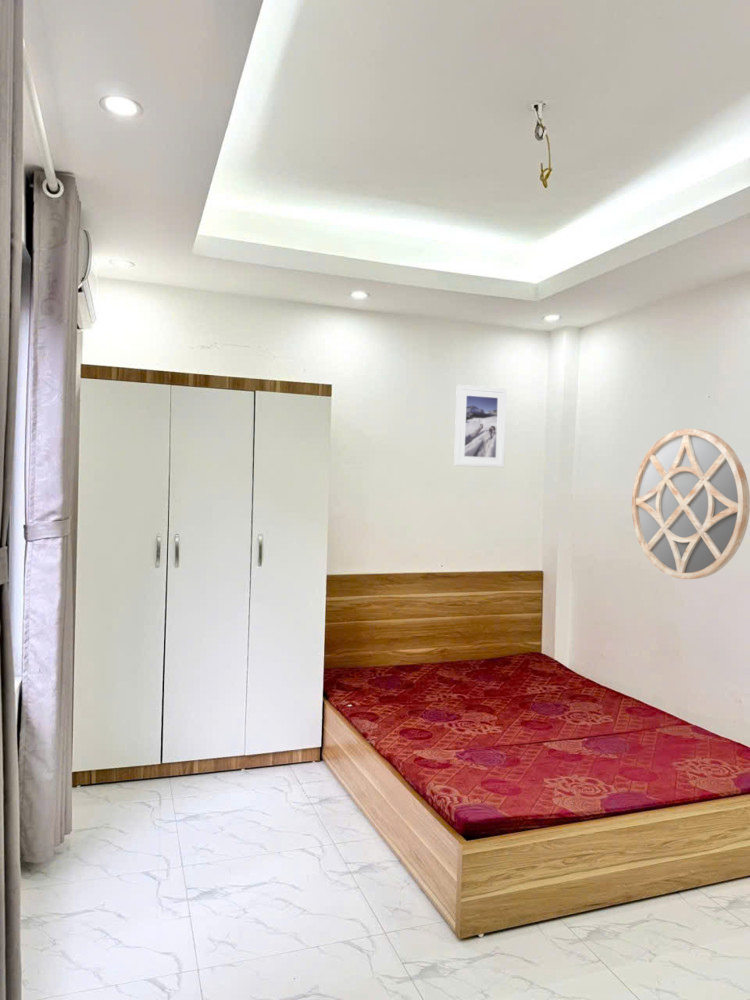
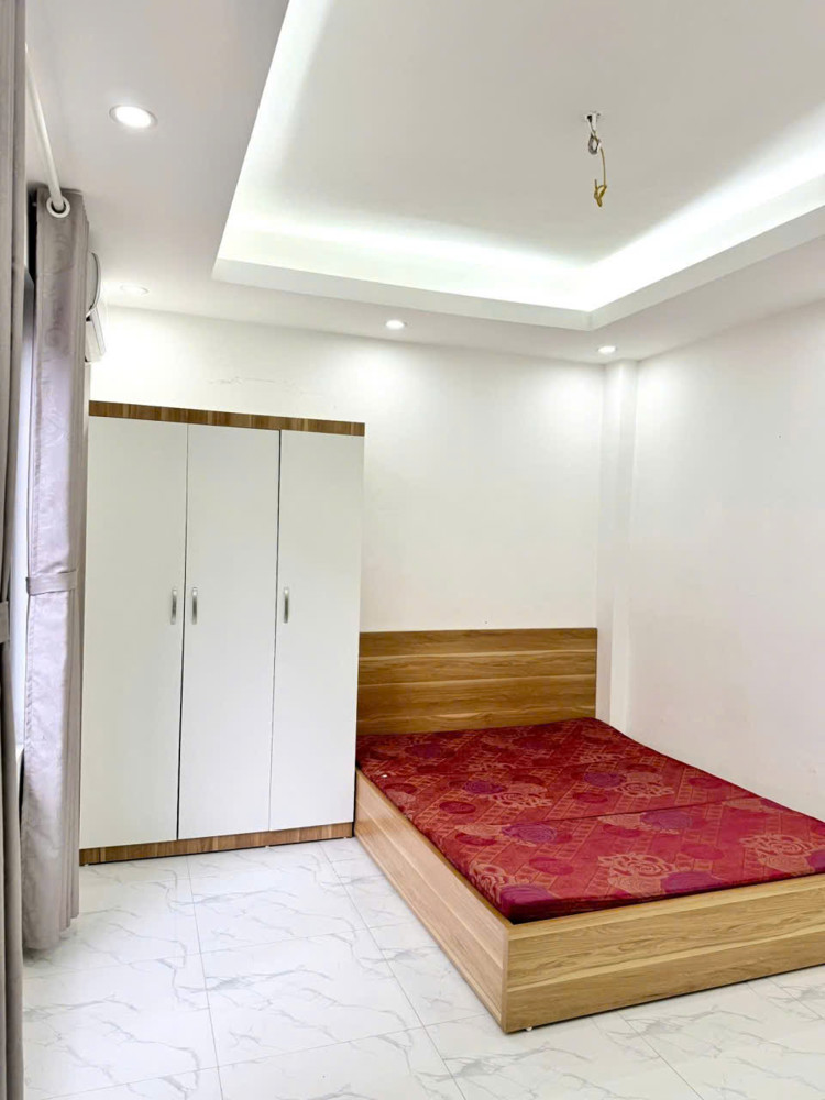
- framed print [453,384,508,469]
- home mirror [631,428,750,580]
